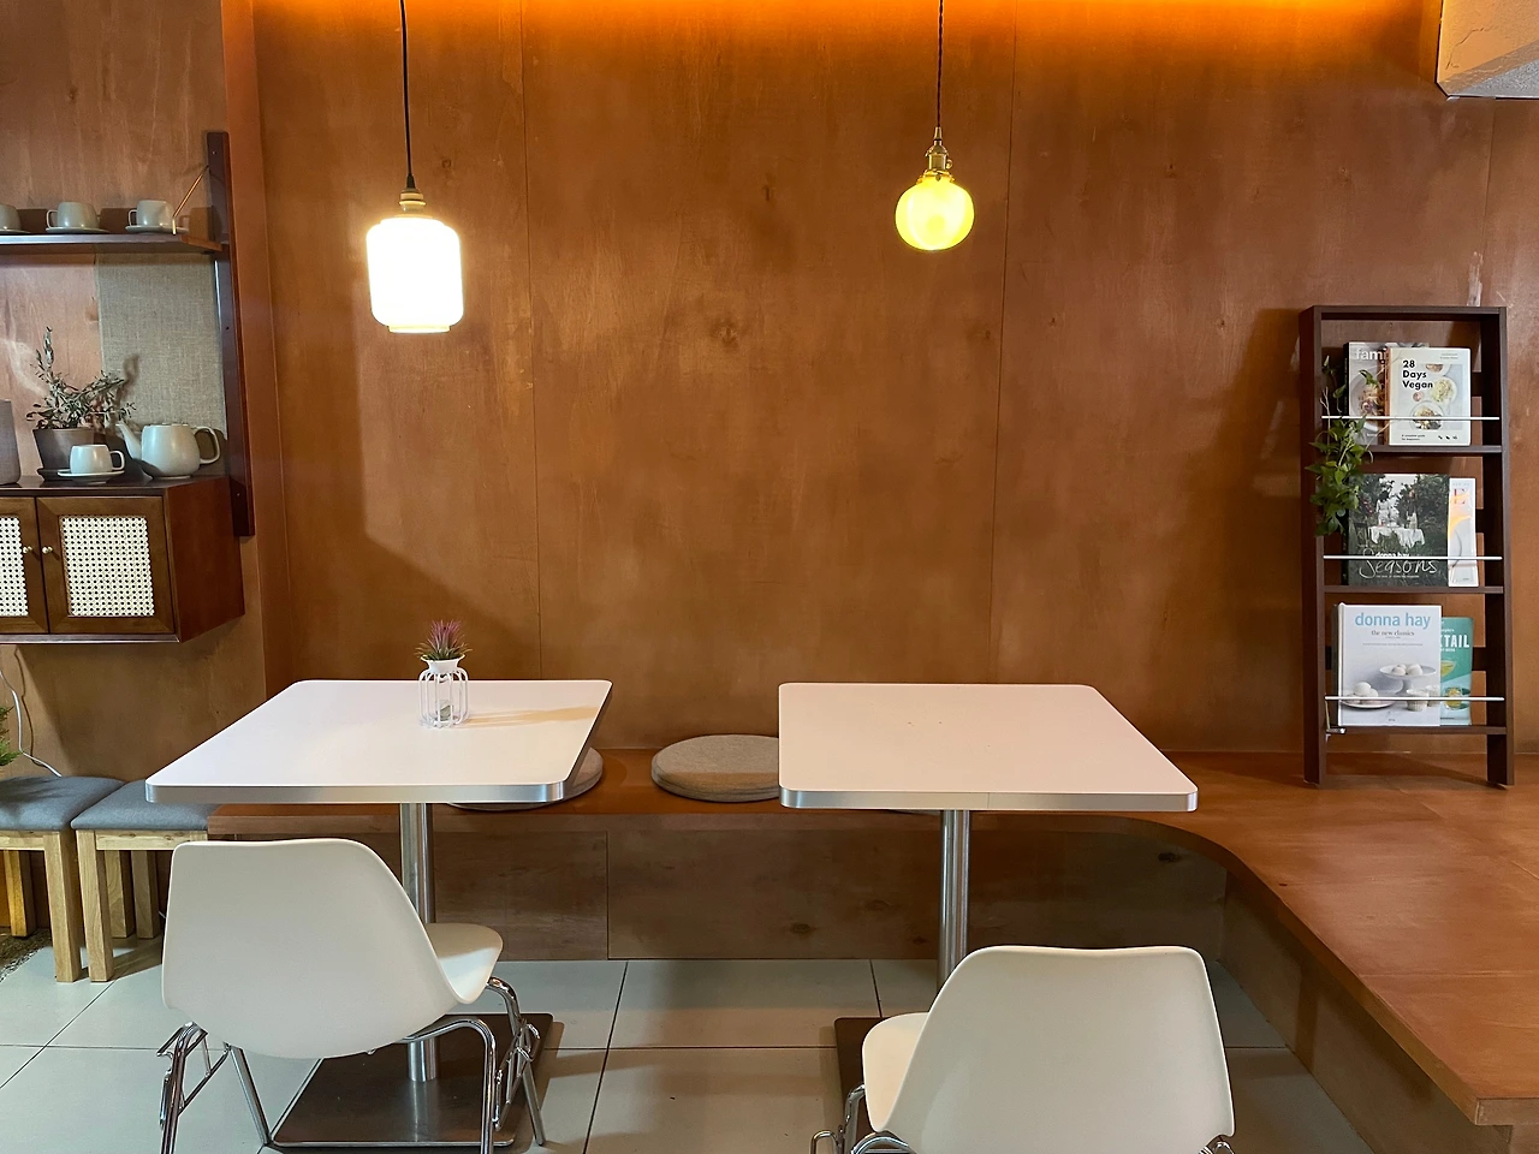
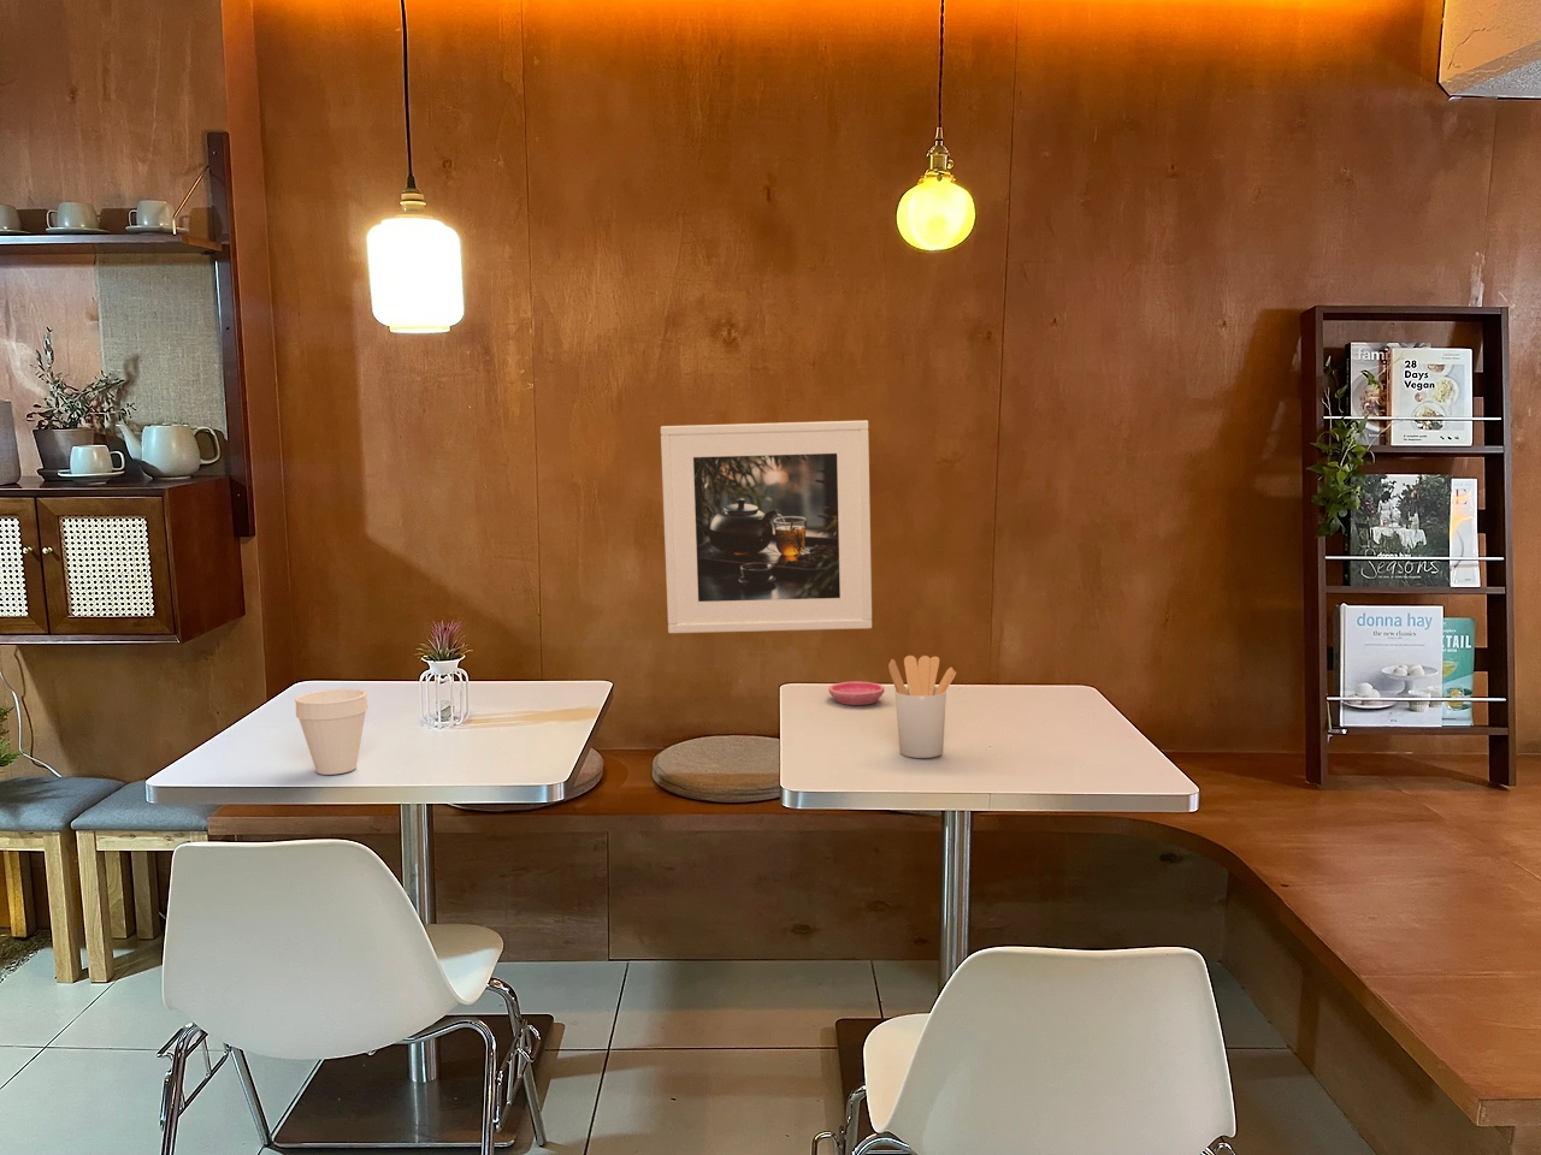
+ cup [294,688,369,776]
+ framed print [660,420,872,635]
+ utensil holder [887,654,957,759]
+ saucer [828,681,885,706]
